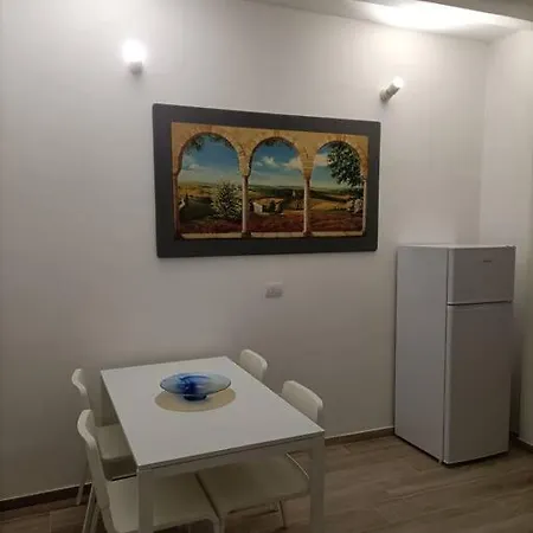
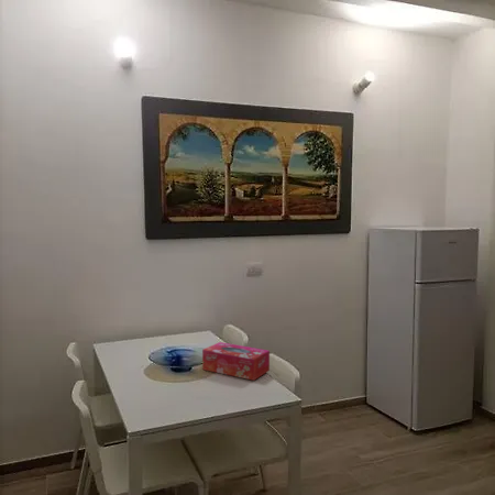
+ tissue box [201,341,271,382]
